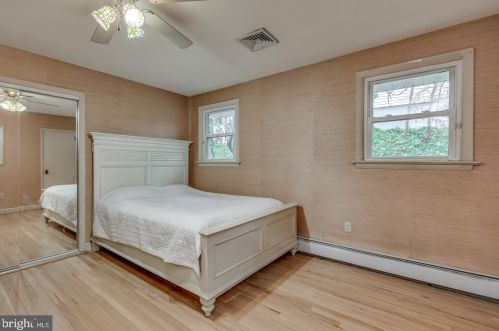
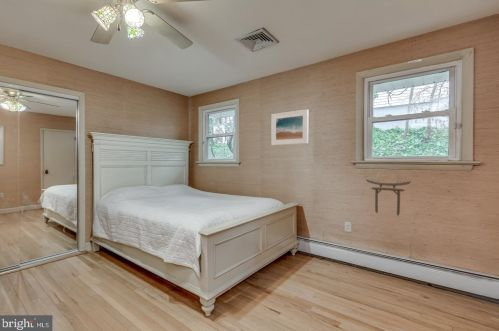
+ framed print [270,108,309,146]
+ torii gate [365,168,412,217]
